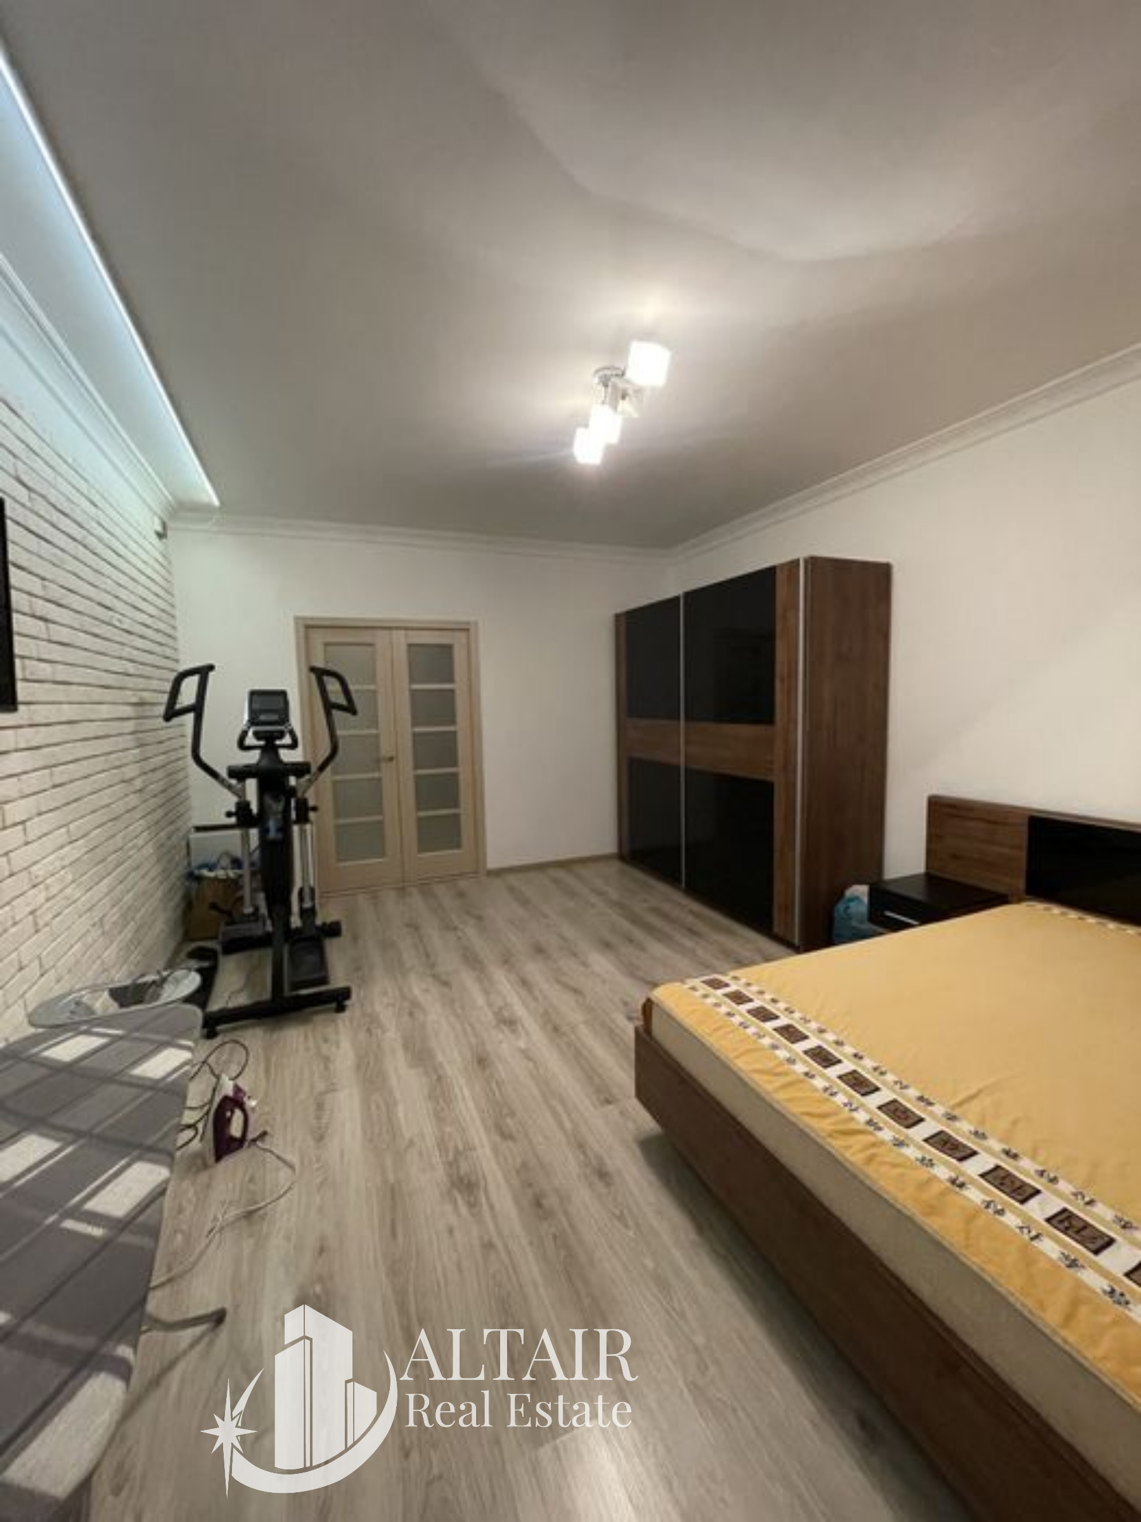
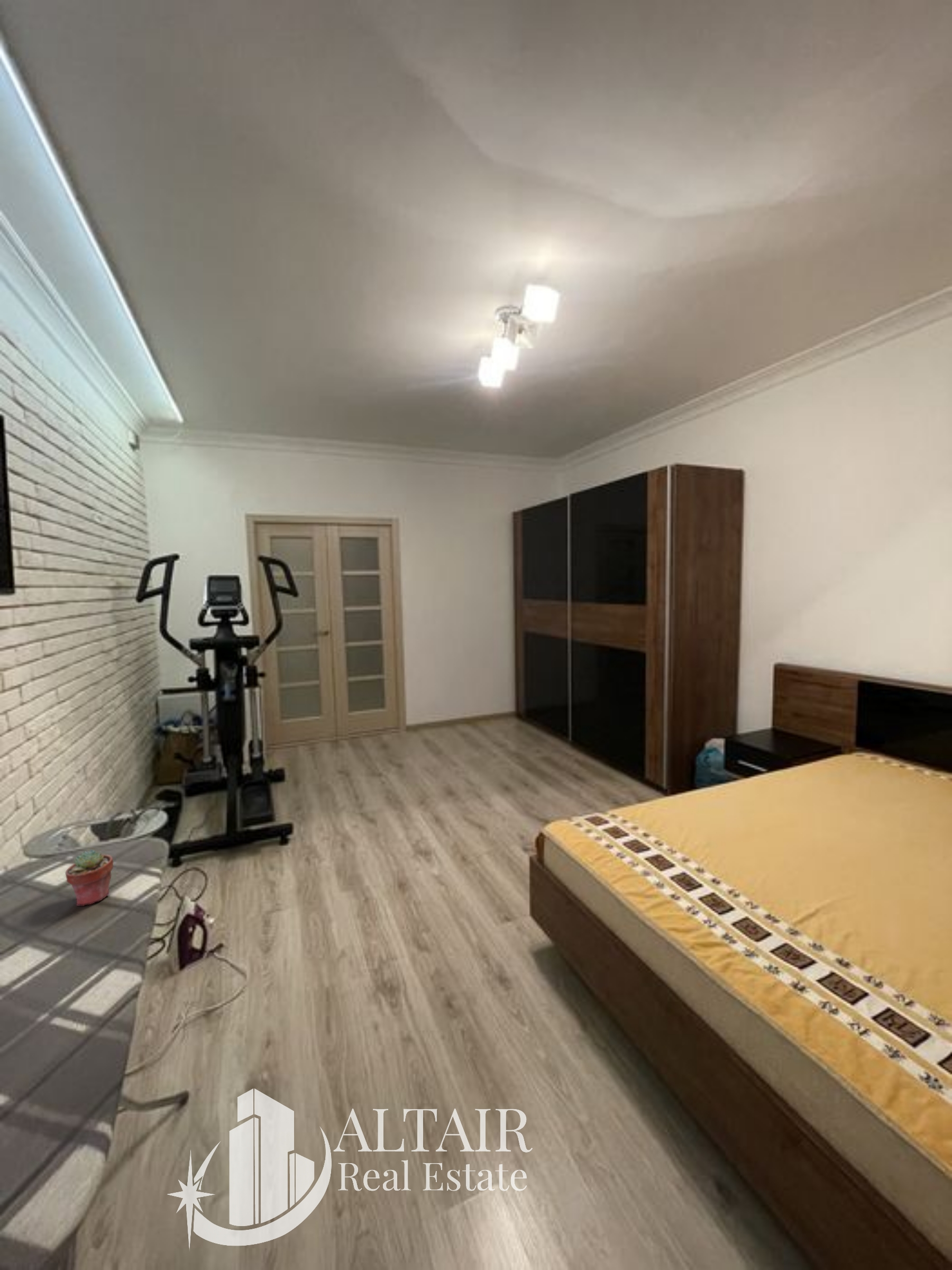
+ potted succulent [65,849,114,906]
